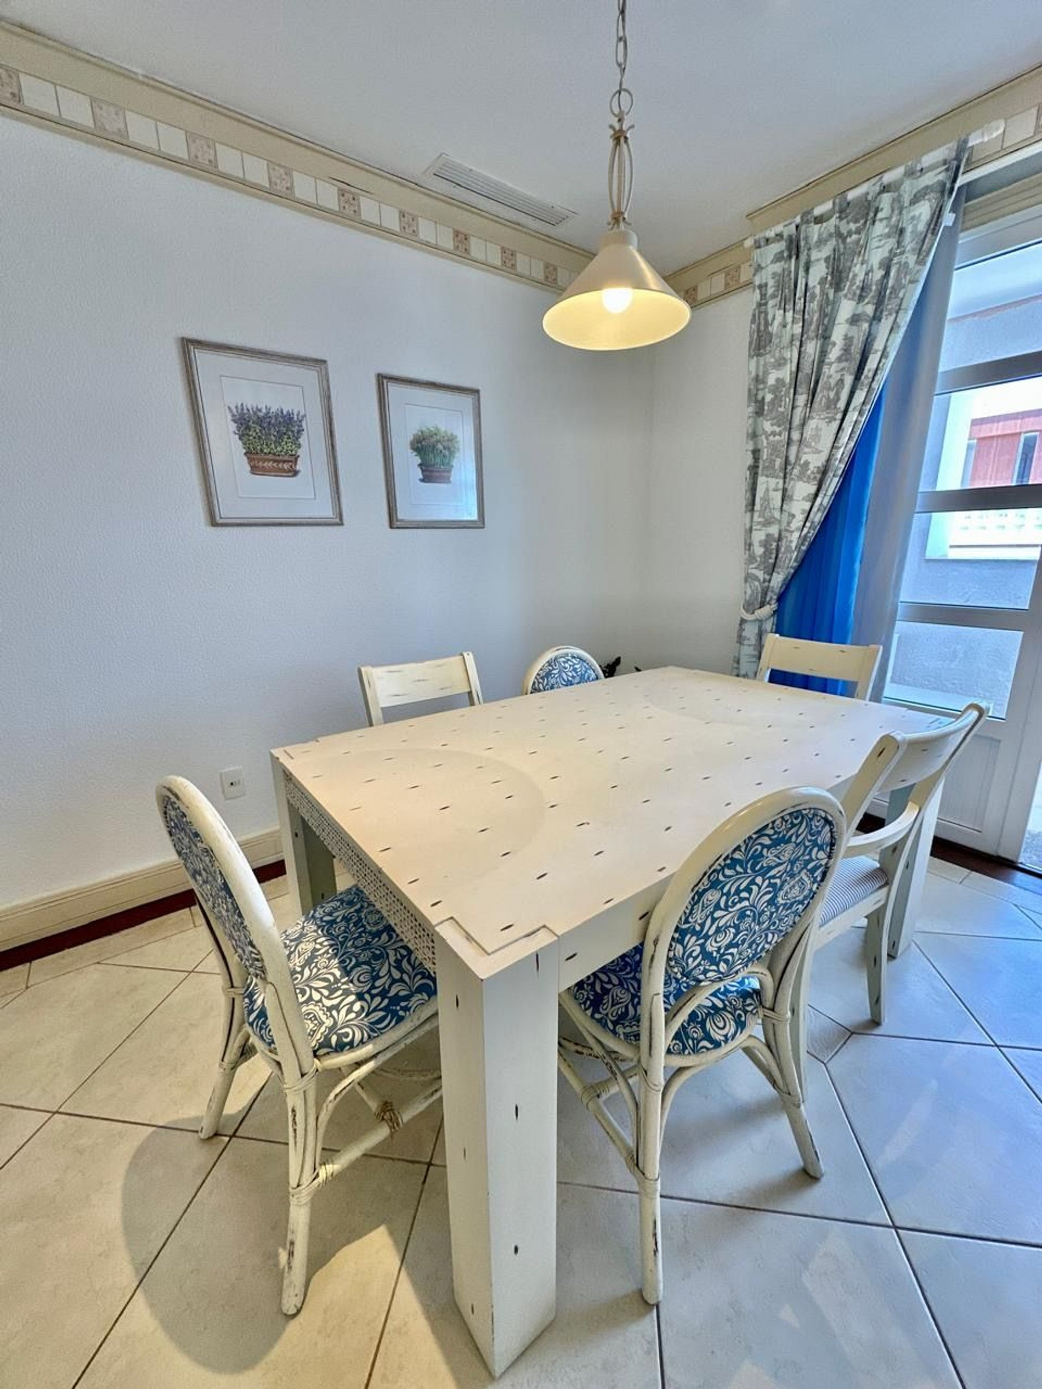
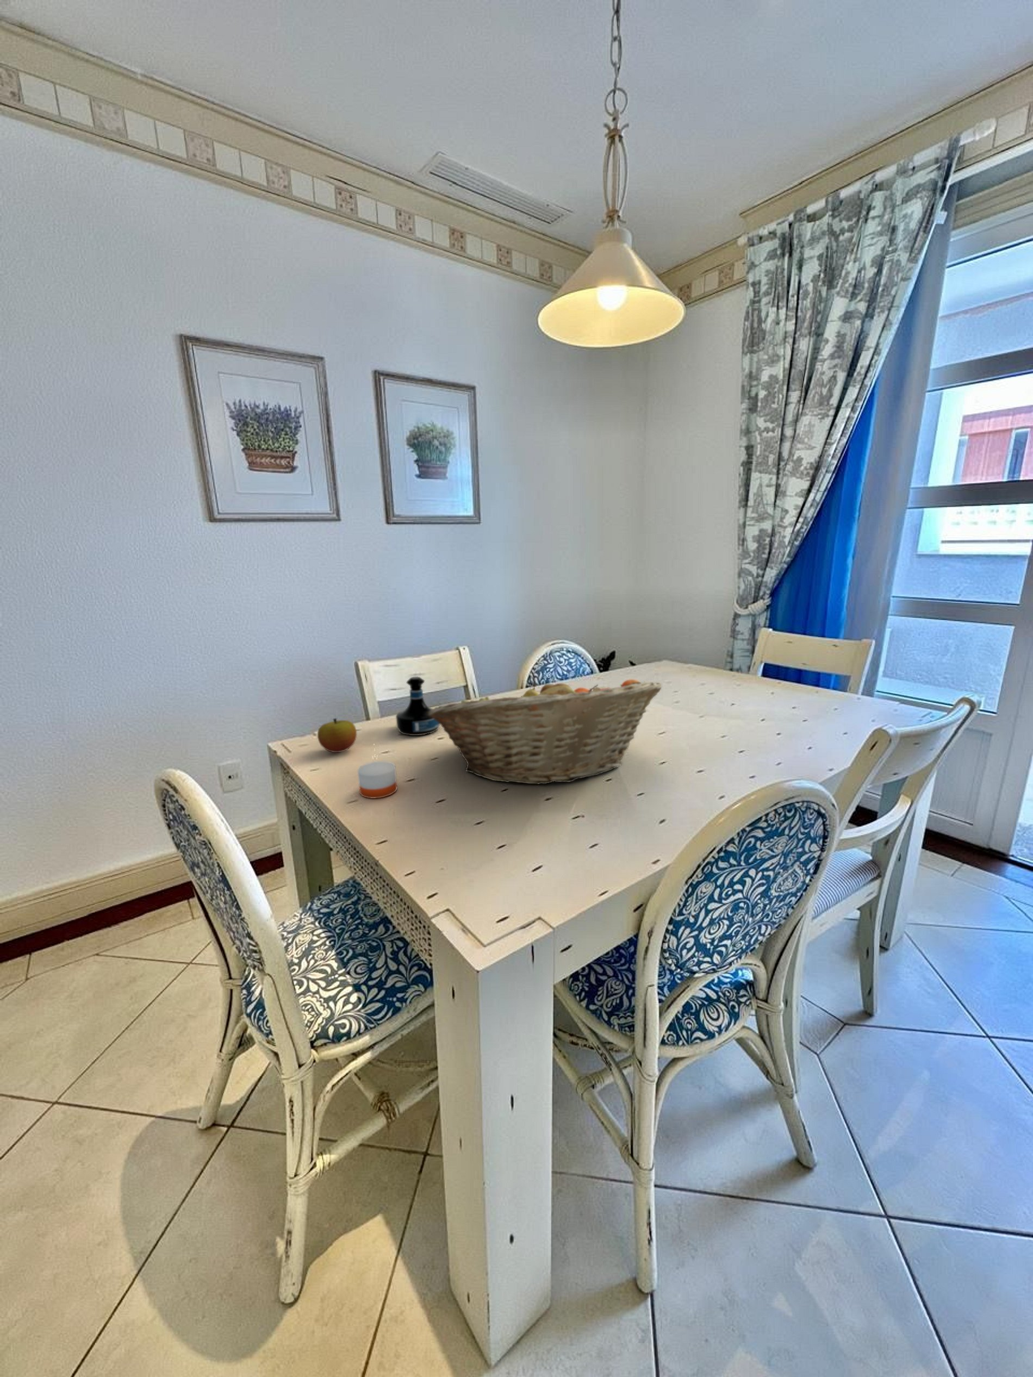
+ candle [357,745,397,799]
+ apple [317,717,357,753]
+ tequila bottle [395,676,441,736]
+ fruit basket [429,676,663,785]
